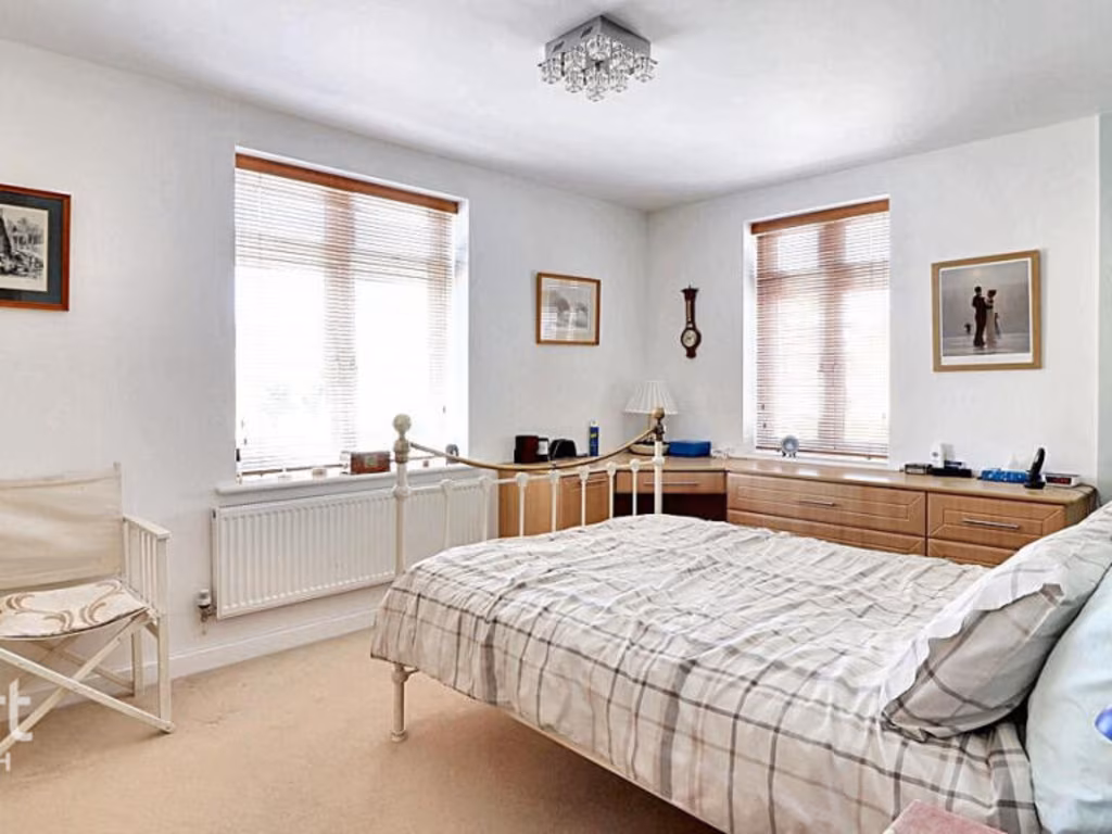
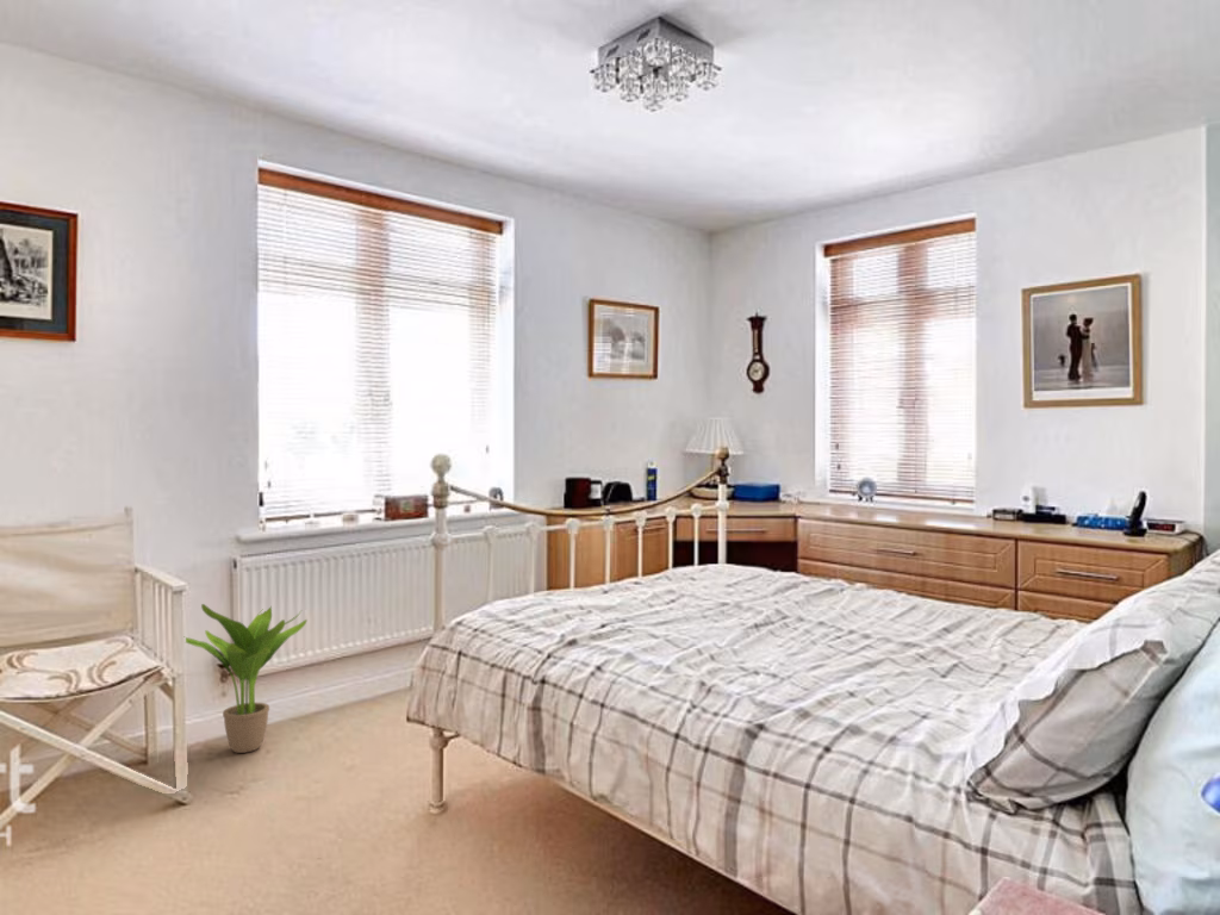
+ potted plant [185,603,309,754]
